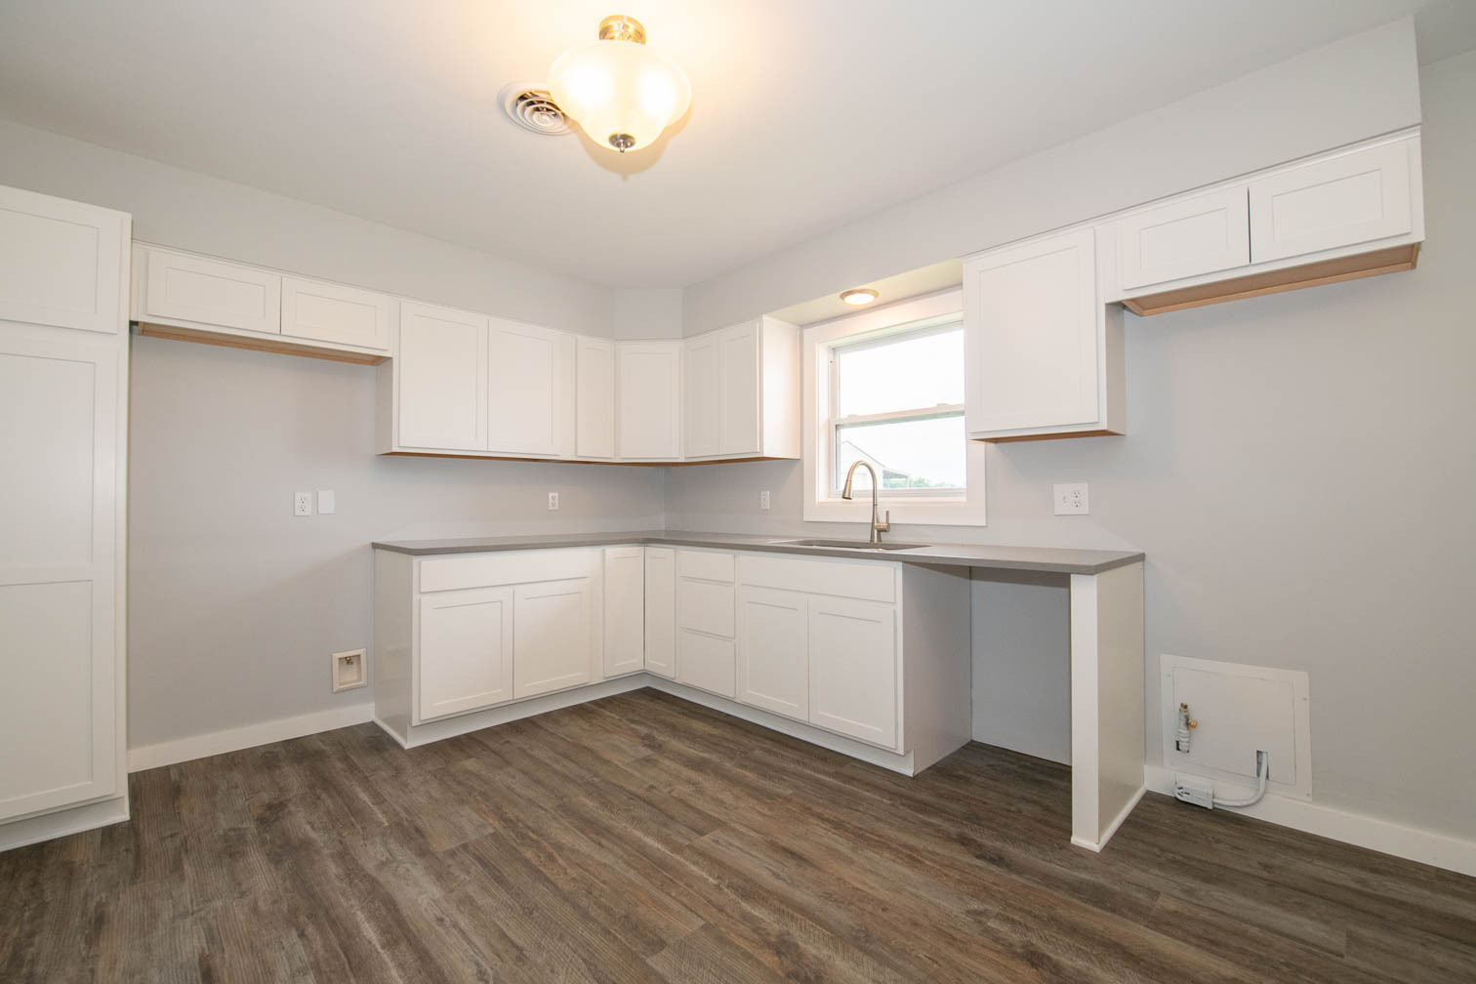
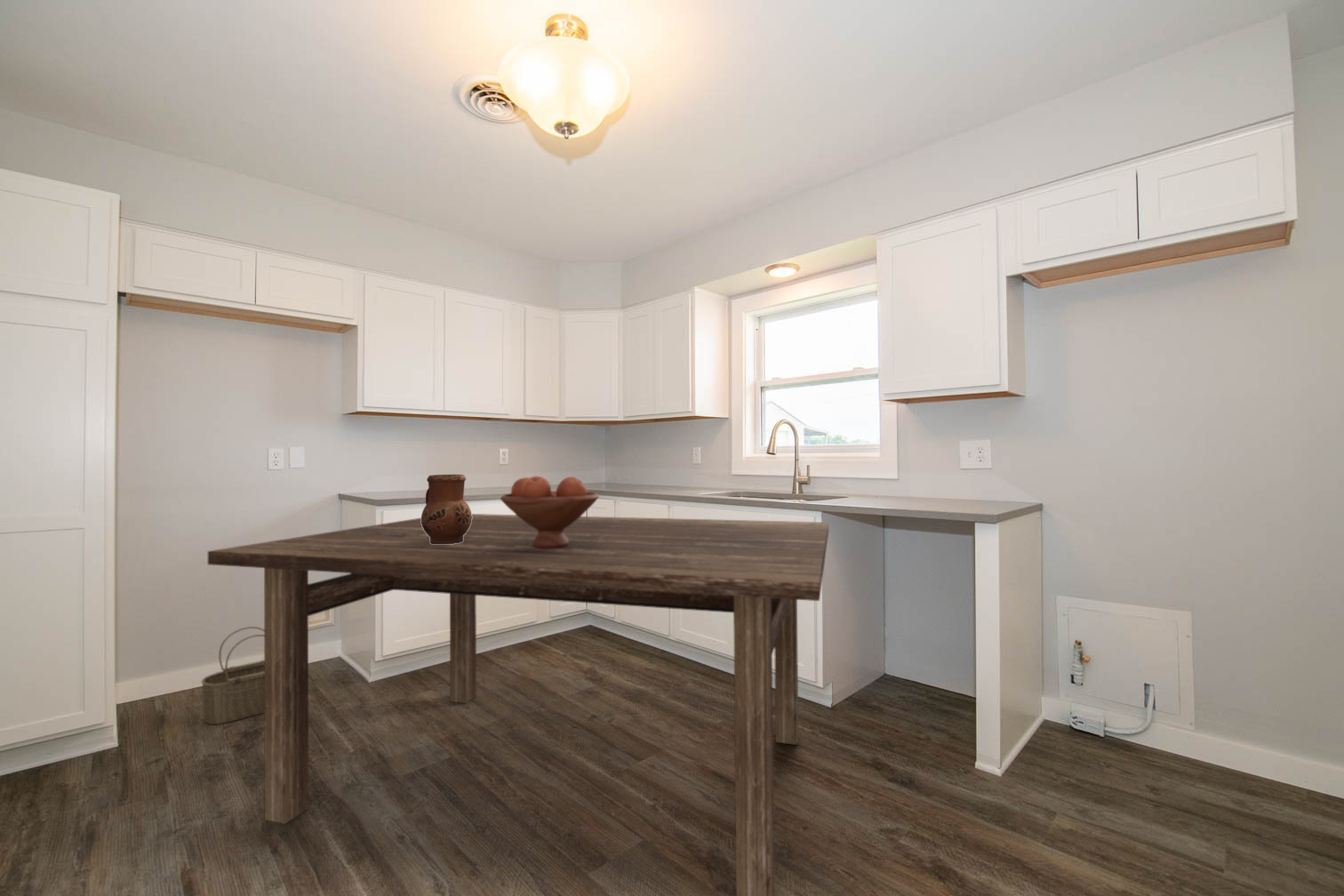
+ pitcher [420,474,472,544]
+ wicker basket [200,626,265,725]
+ fruit bowl [500,476,600,548]
+ dining table [207,513,829,896]
